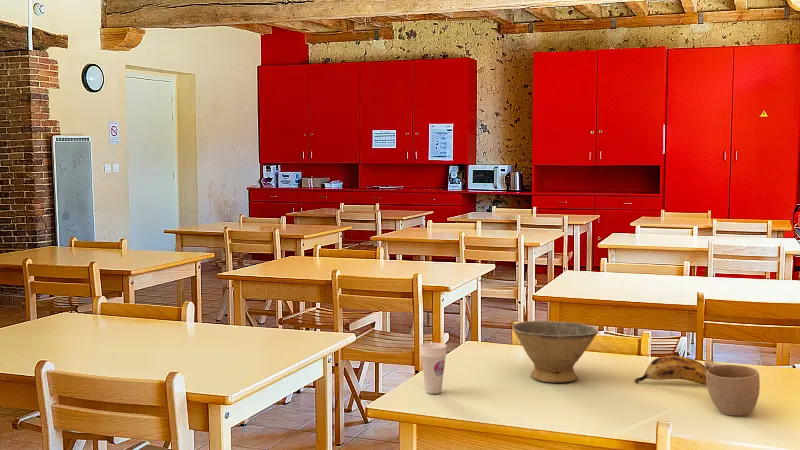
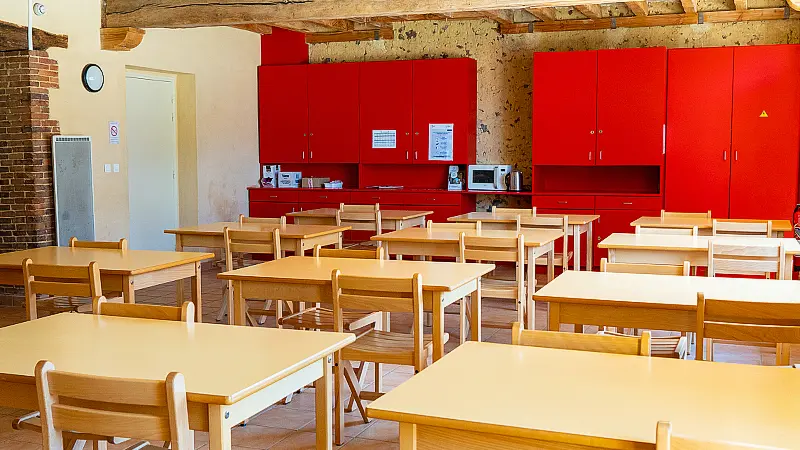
- cup [704,358,761,417]
- bowl [511,320,600,384]
- cup [419,342,448,395]
- banana [634,355,707,386]
